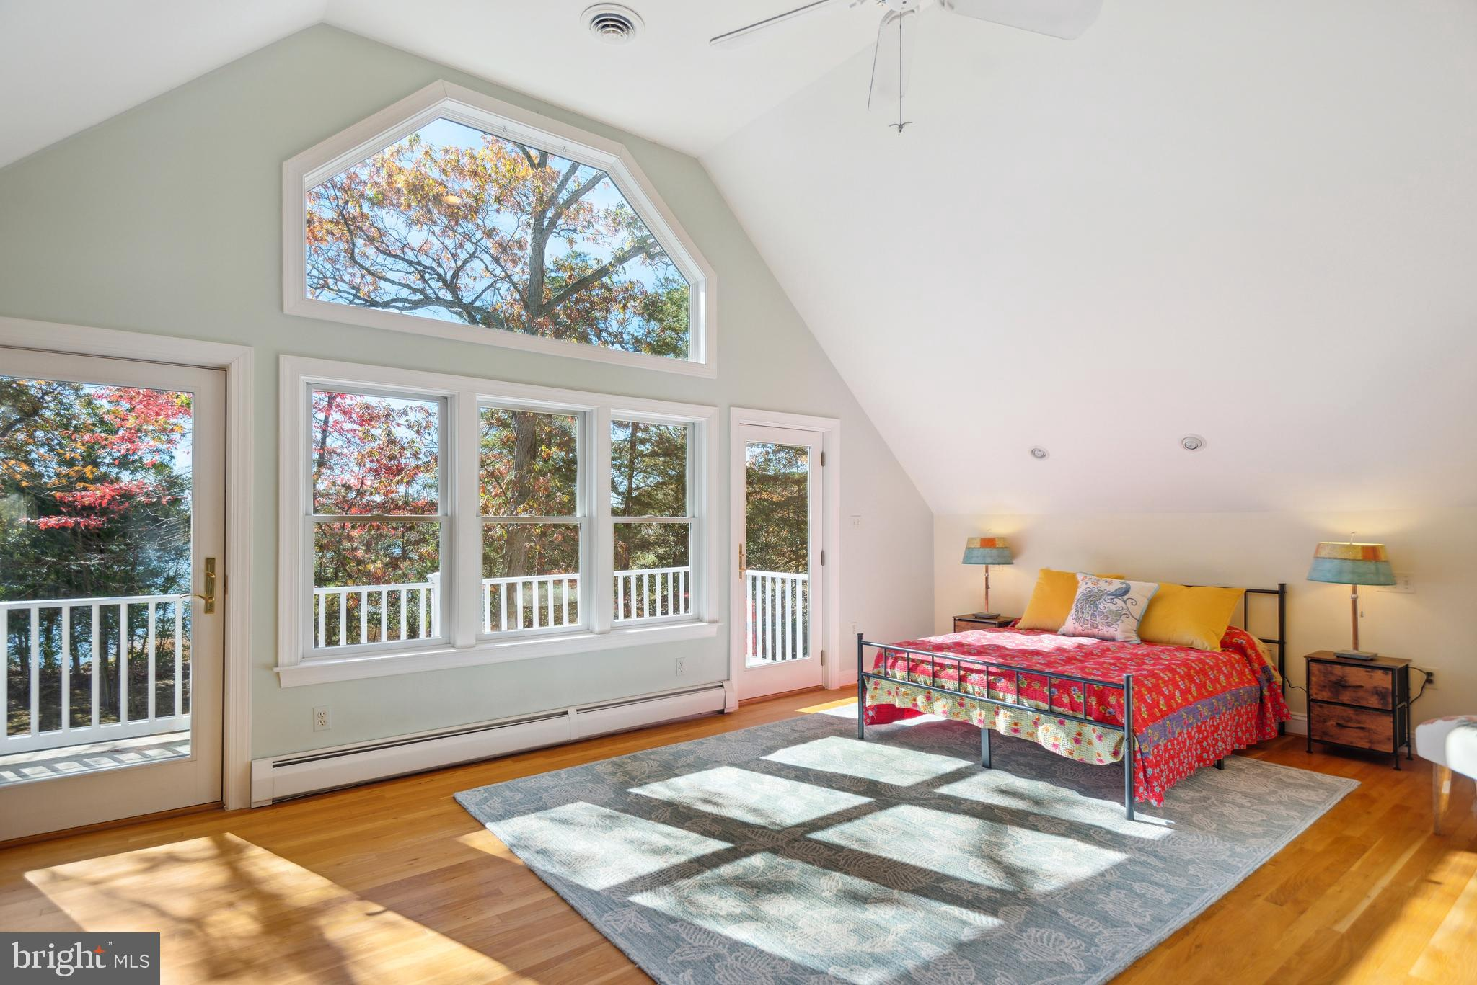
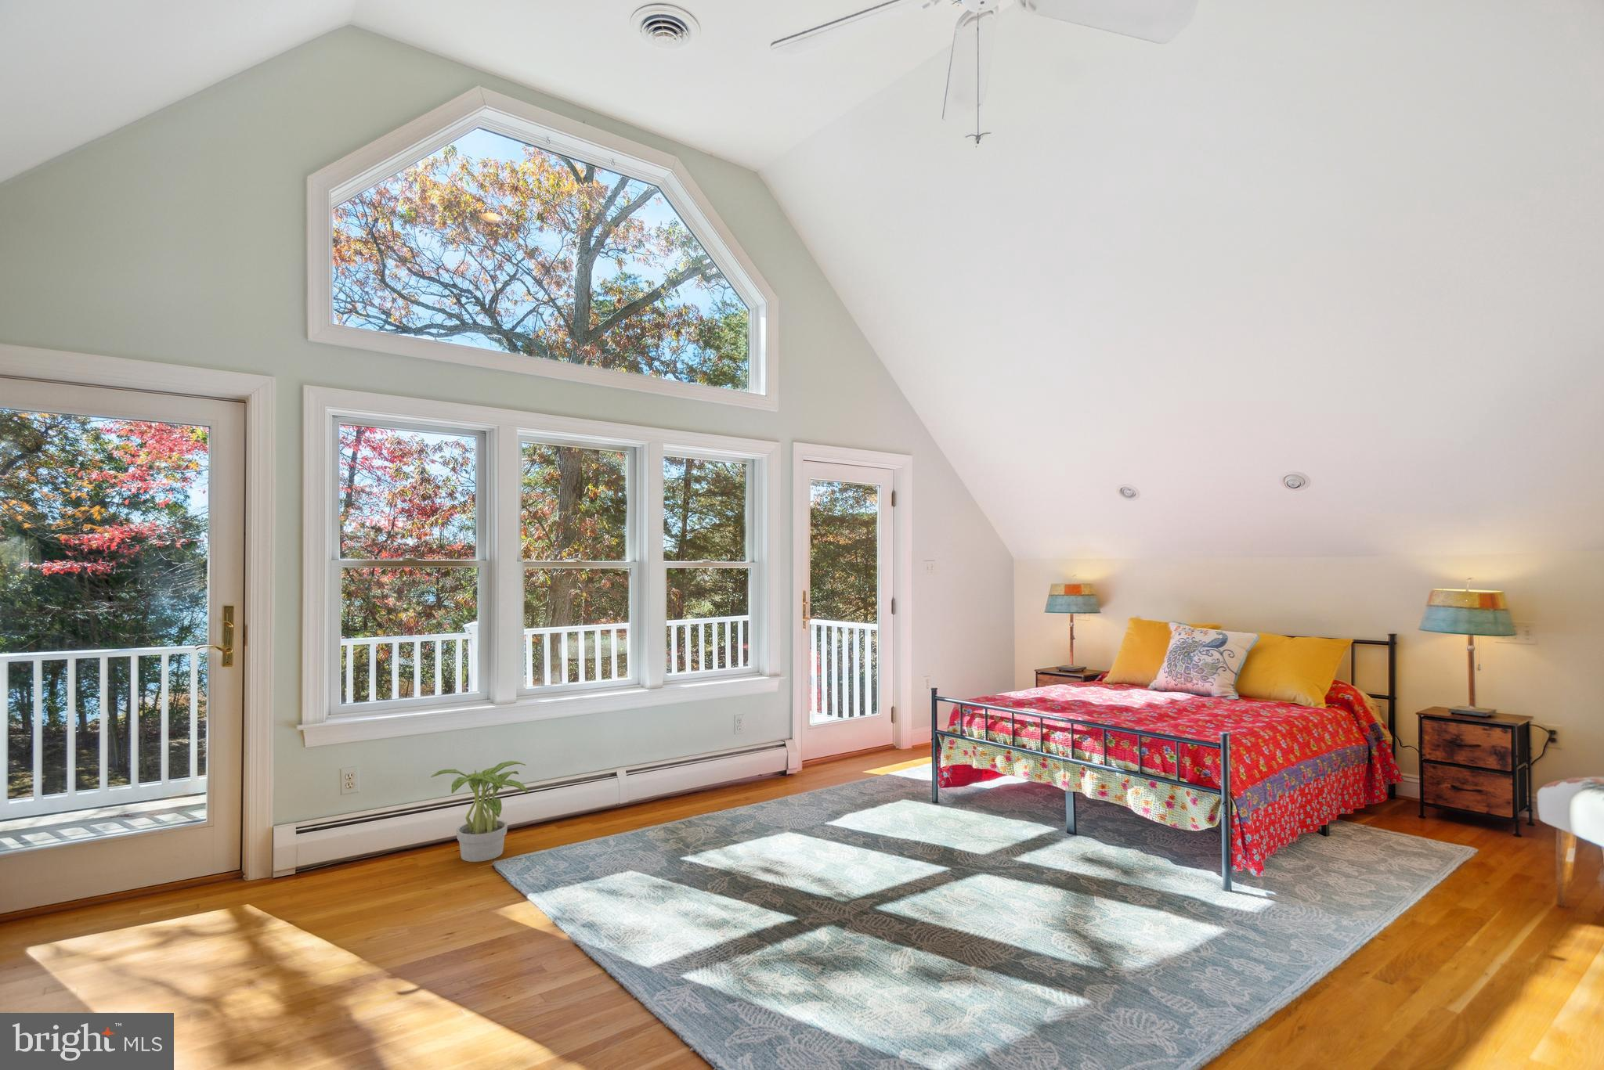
+ potted plant [430,760,529,862]
